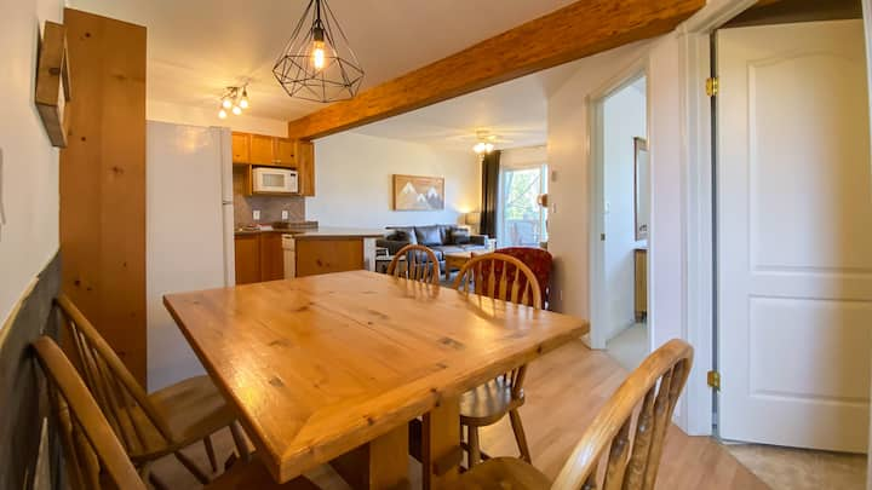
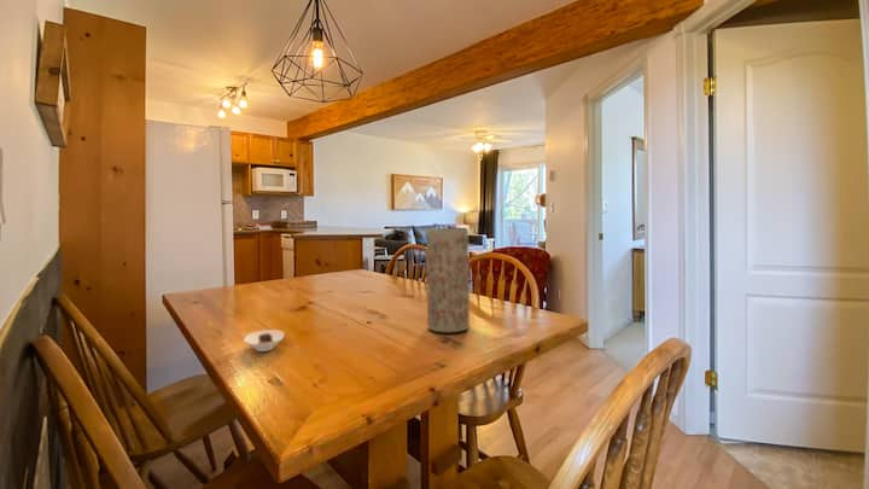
+ vase [425,227,471,333]
+ saucer [243,328,286,353]
